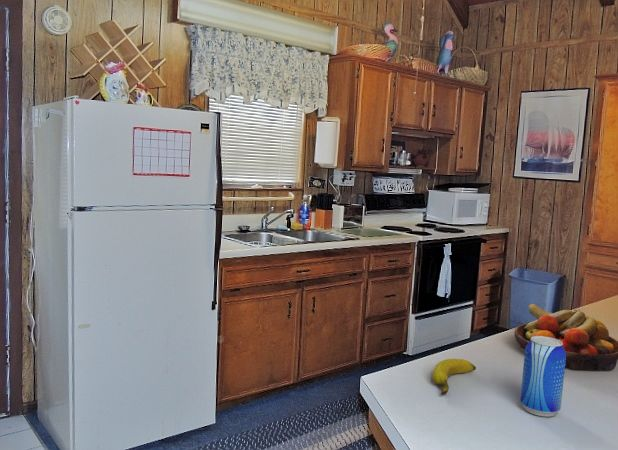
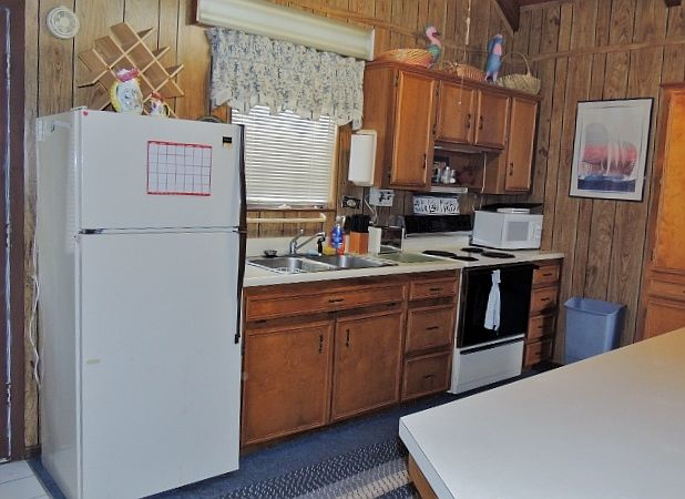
- beer can [519,336,566,418]
- banana [431,358,477,396]
- fruit bowl [513,303,618,371]
